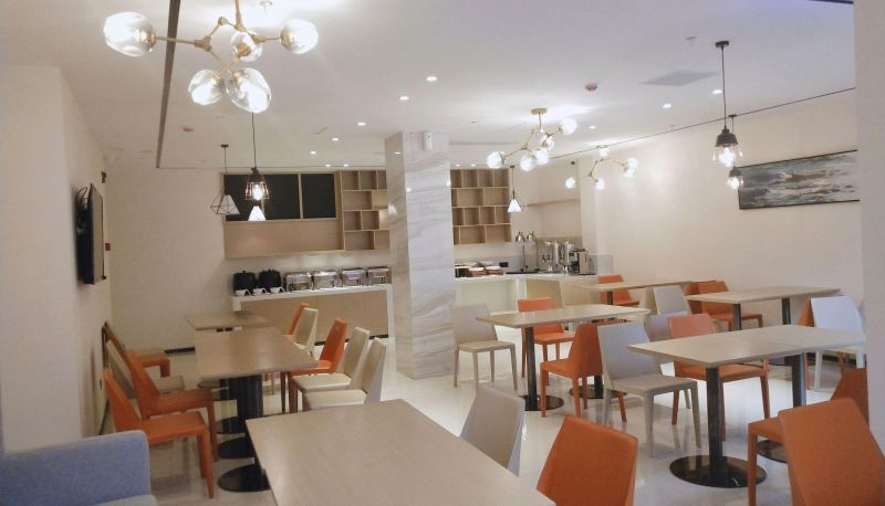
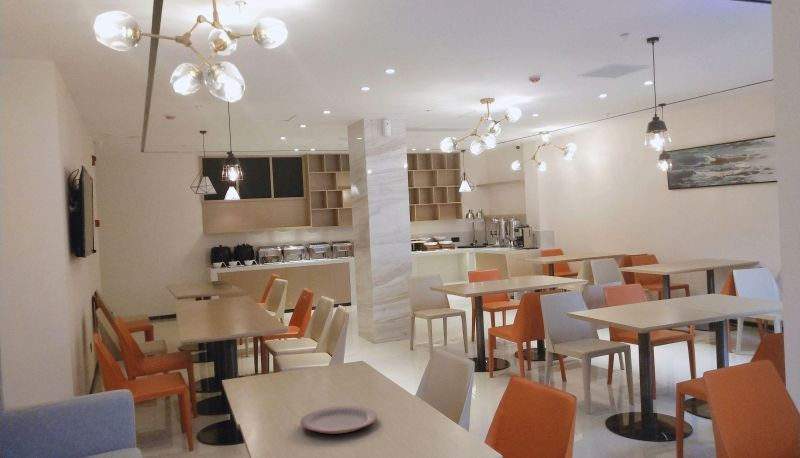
+ plate [300,405,378,435]
